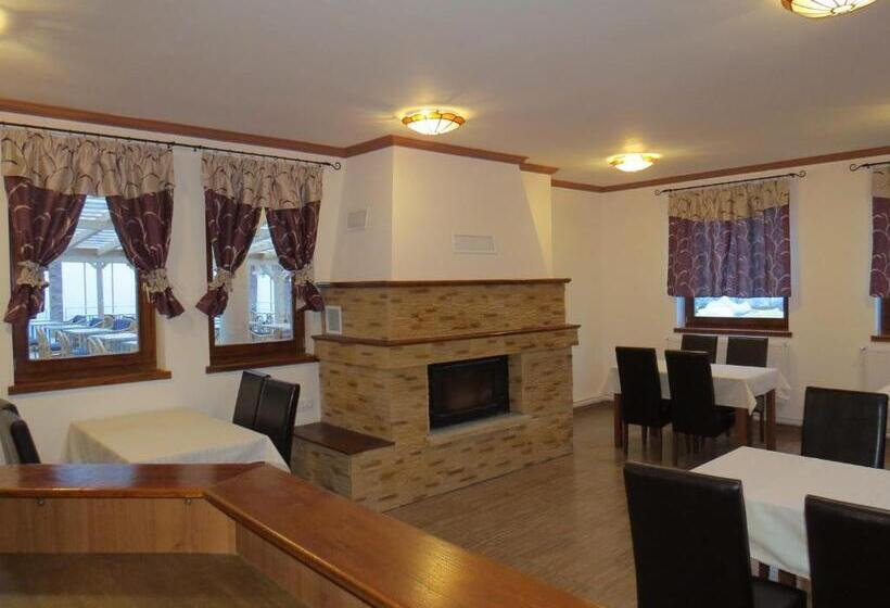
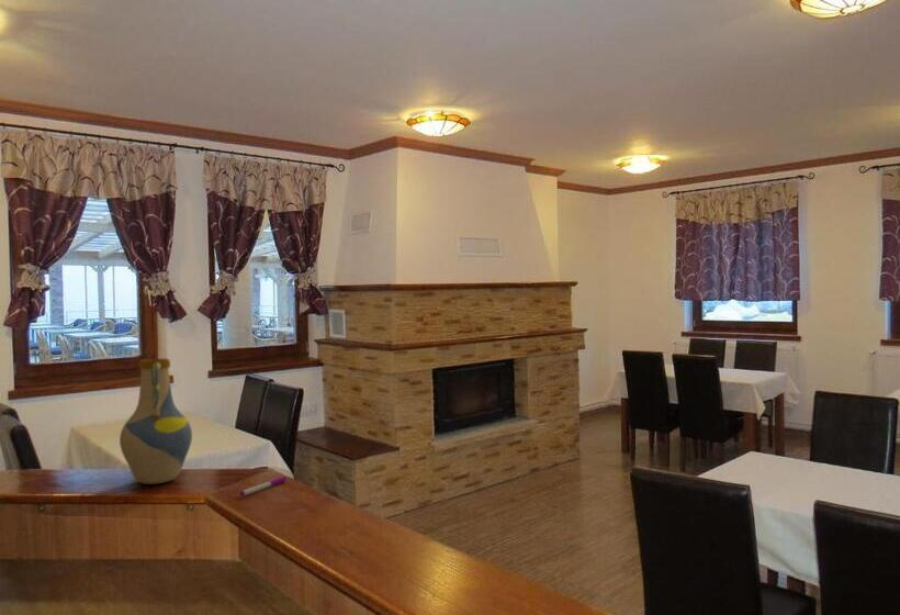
+ vase [119,358,193,485]
+ pen [239,476,288,497]
